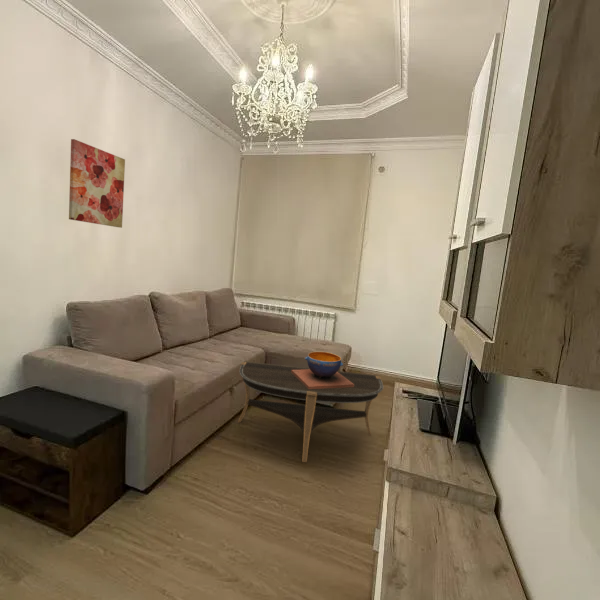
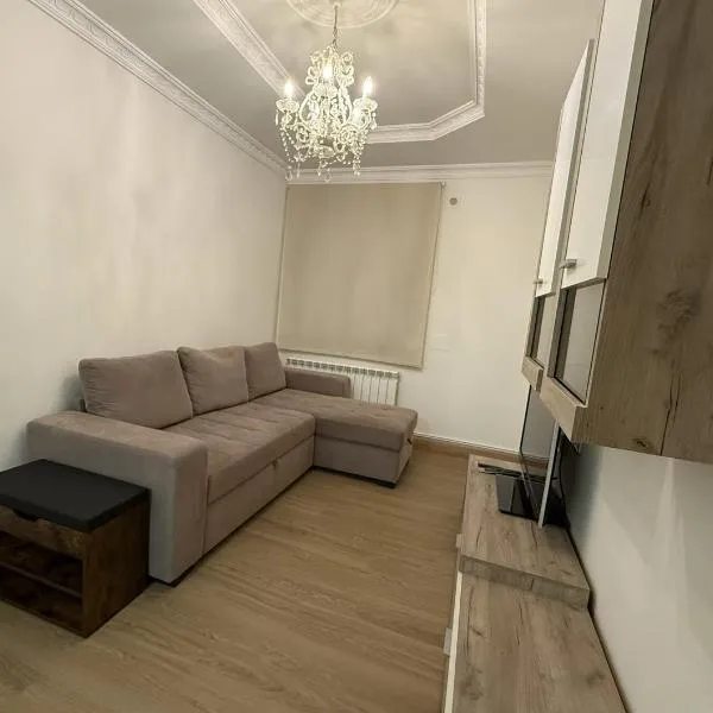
- wall art [68,138,126,229]
- decorative bowl [291,351,354,389]
- coffee table [237,360,384,463]
